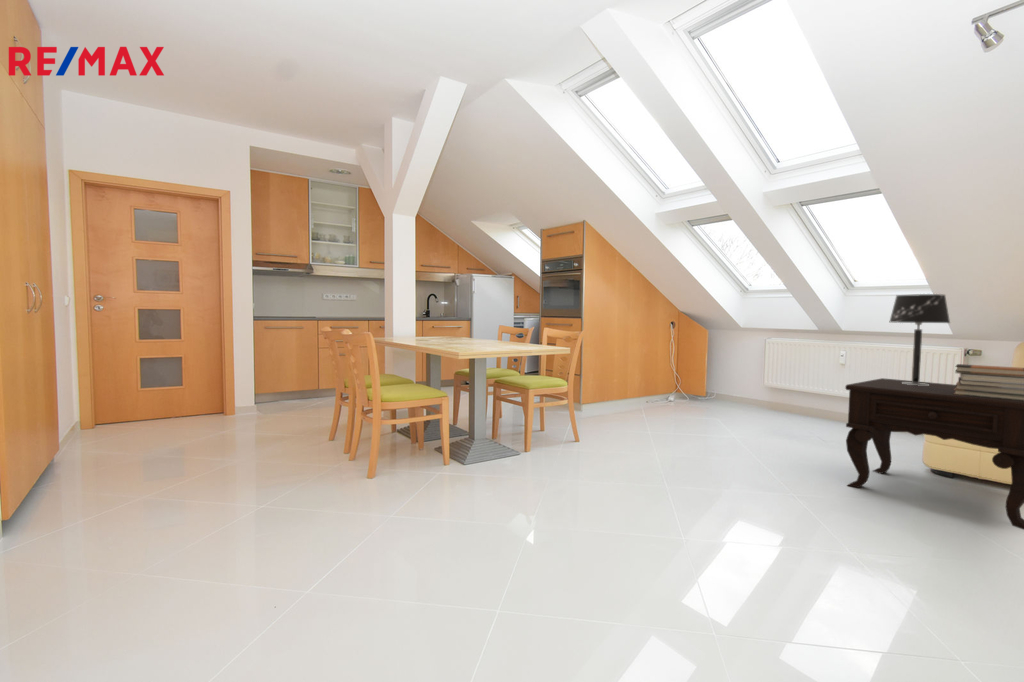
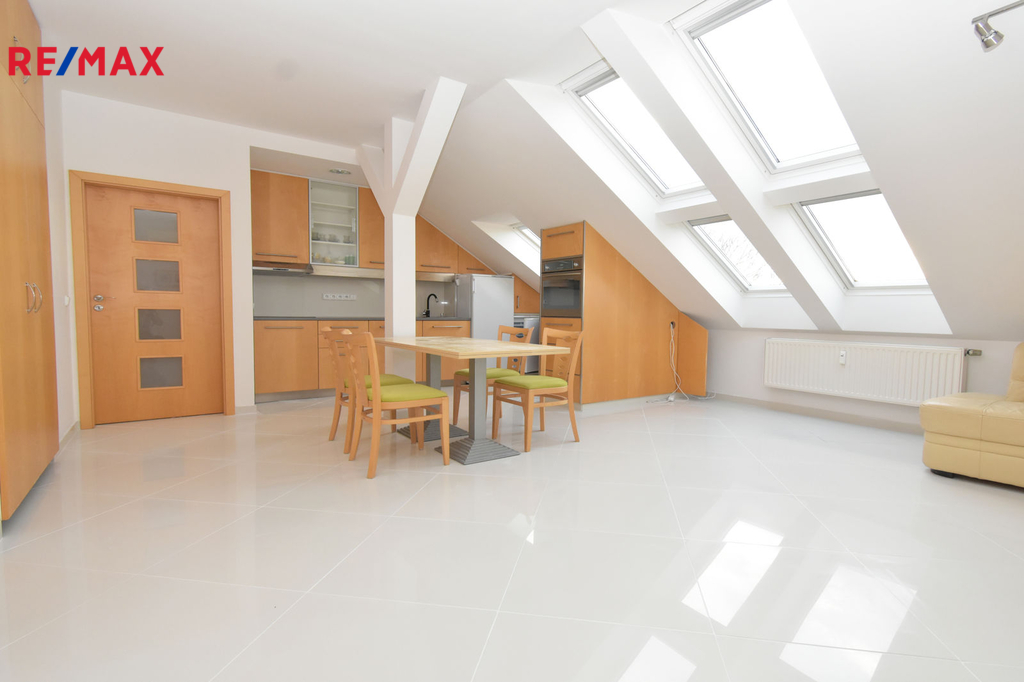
- side table [844,377,1024,531]
- table lamp [889,293,951,386]
- book stack [954,363,1024,401]
